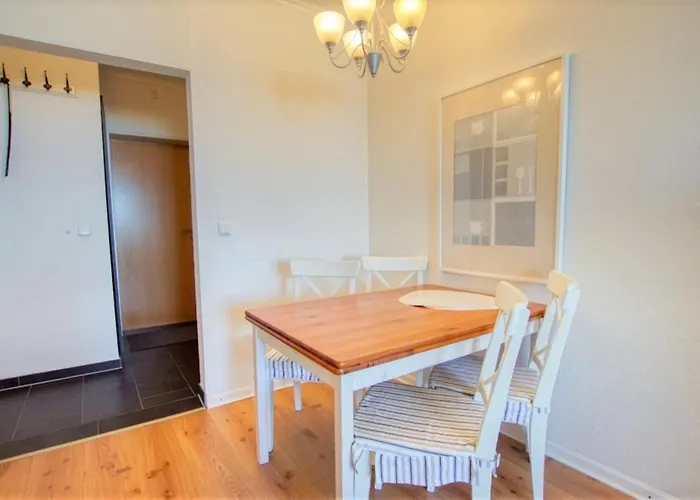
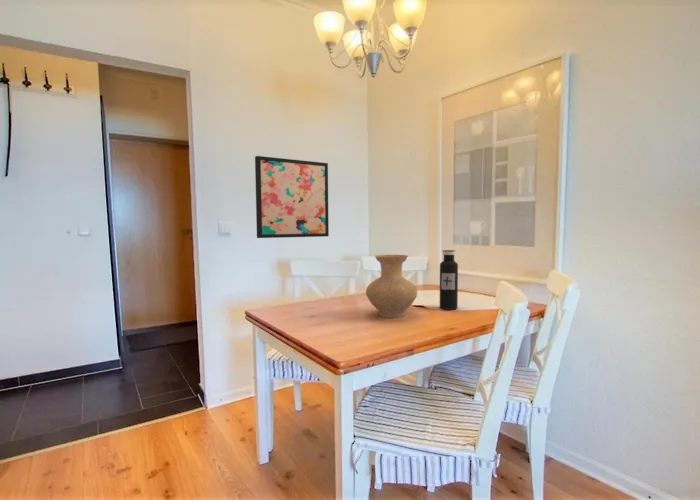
+ water bottle [439,249,459,311]
+ wall art [254,155,330,239]
+ vase [365,254,418,319]
